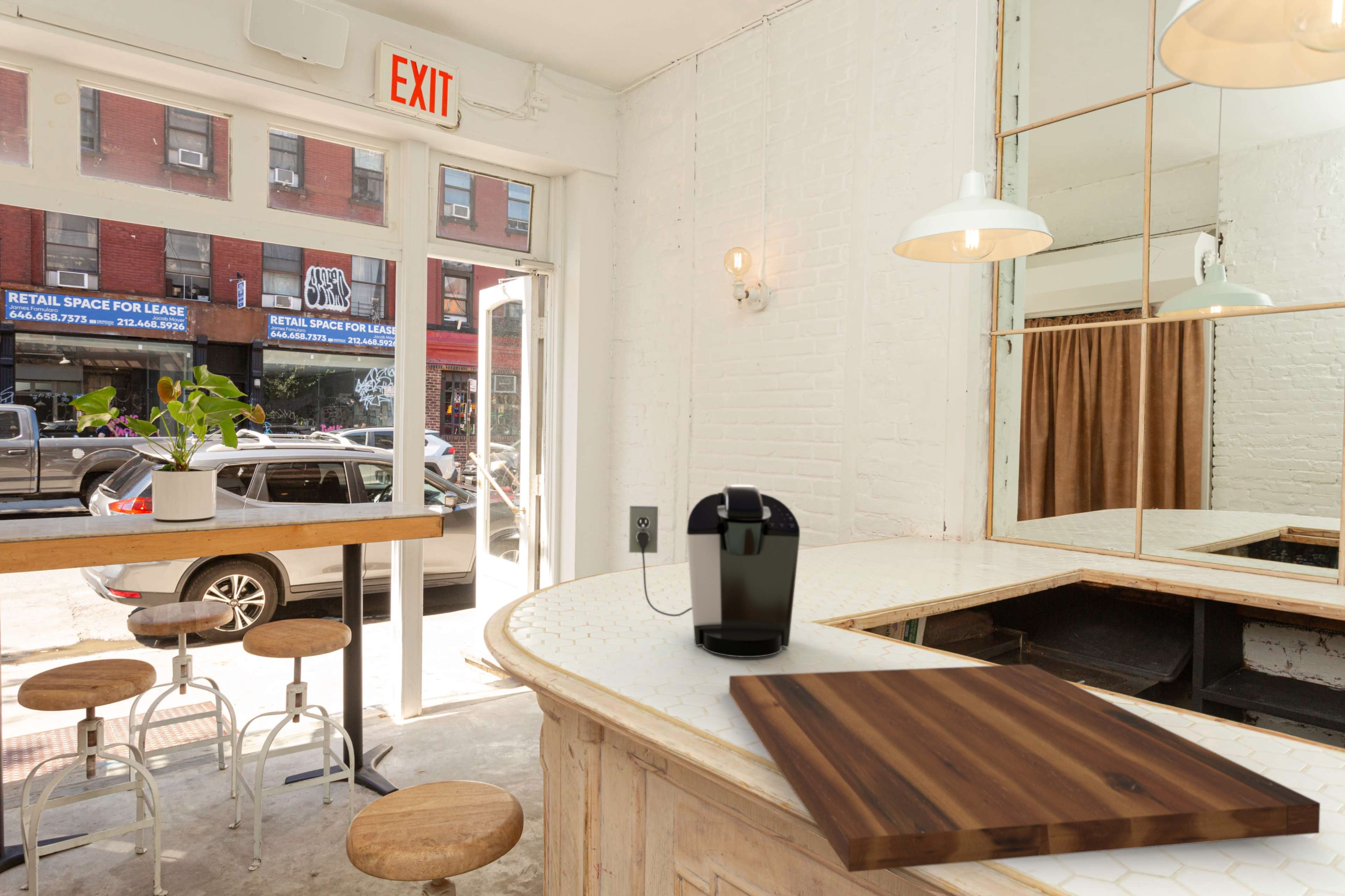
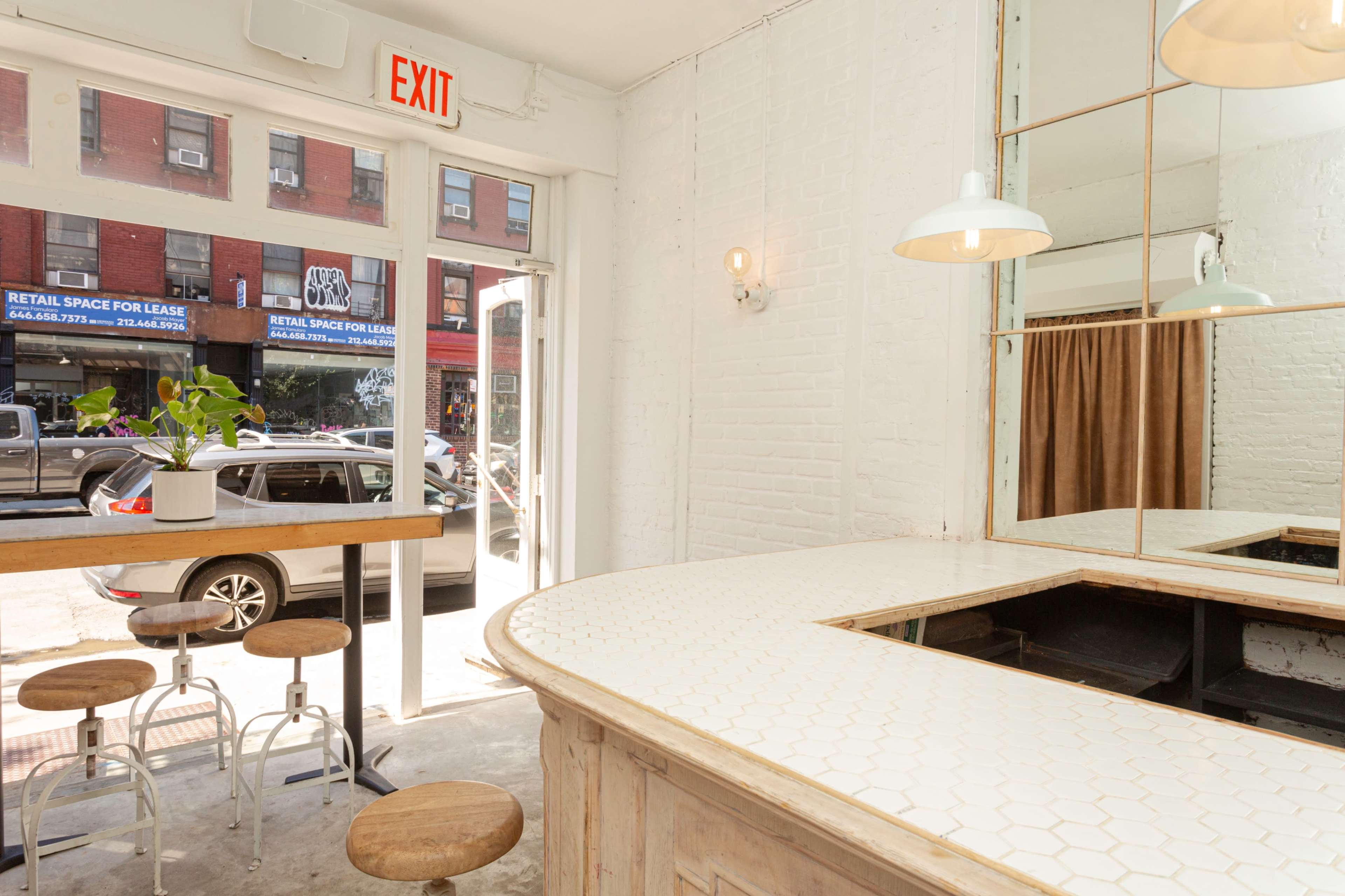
- coffee maker [629,484,800,658]
- cutting board [729,664,1320,873]
